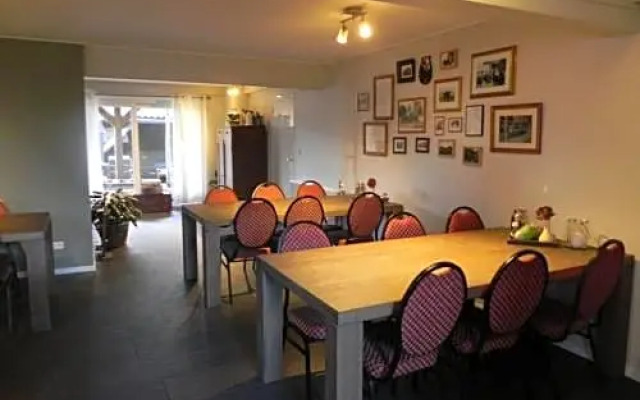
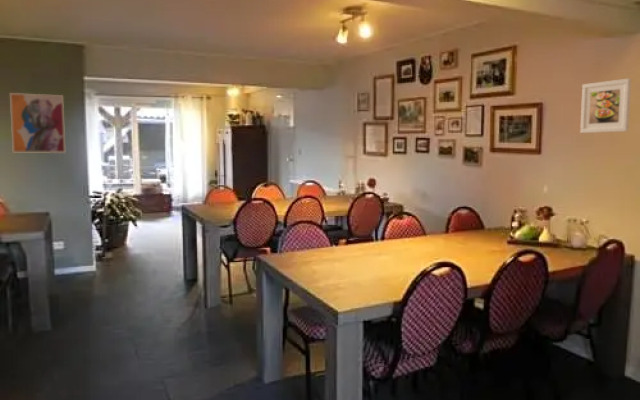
+ wall art [9,92,66,154]
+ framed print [579,77,632,134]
